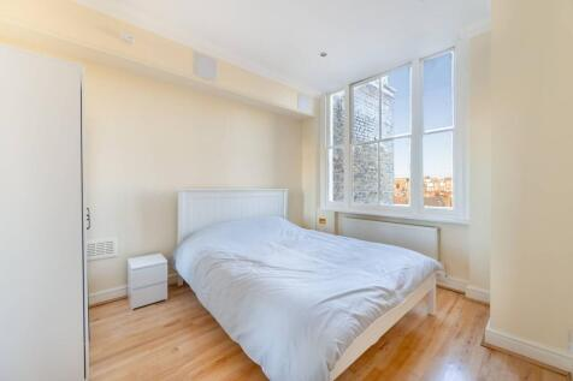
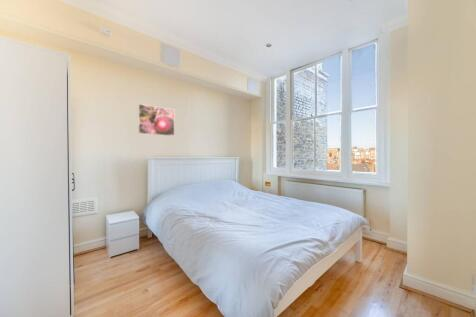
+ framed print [137,103,176,137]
